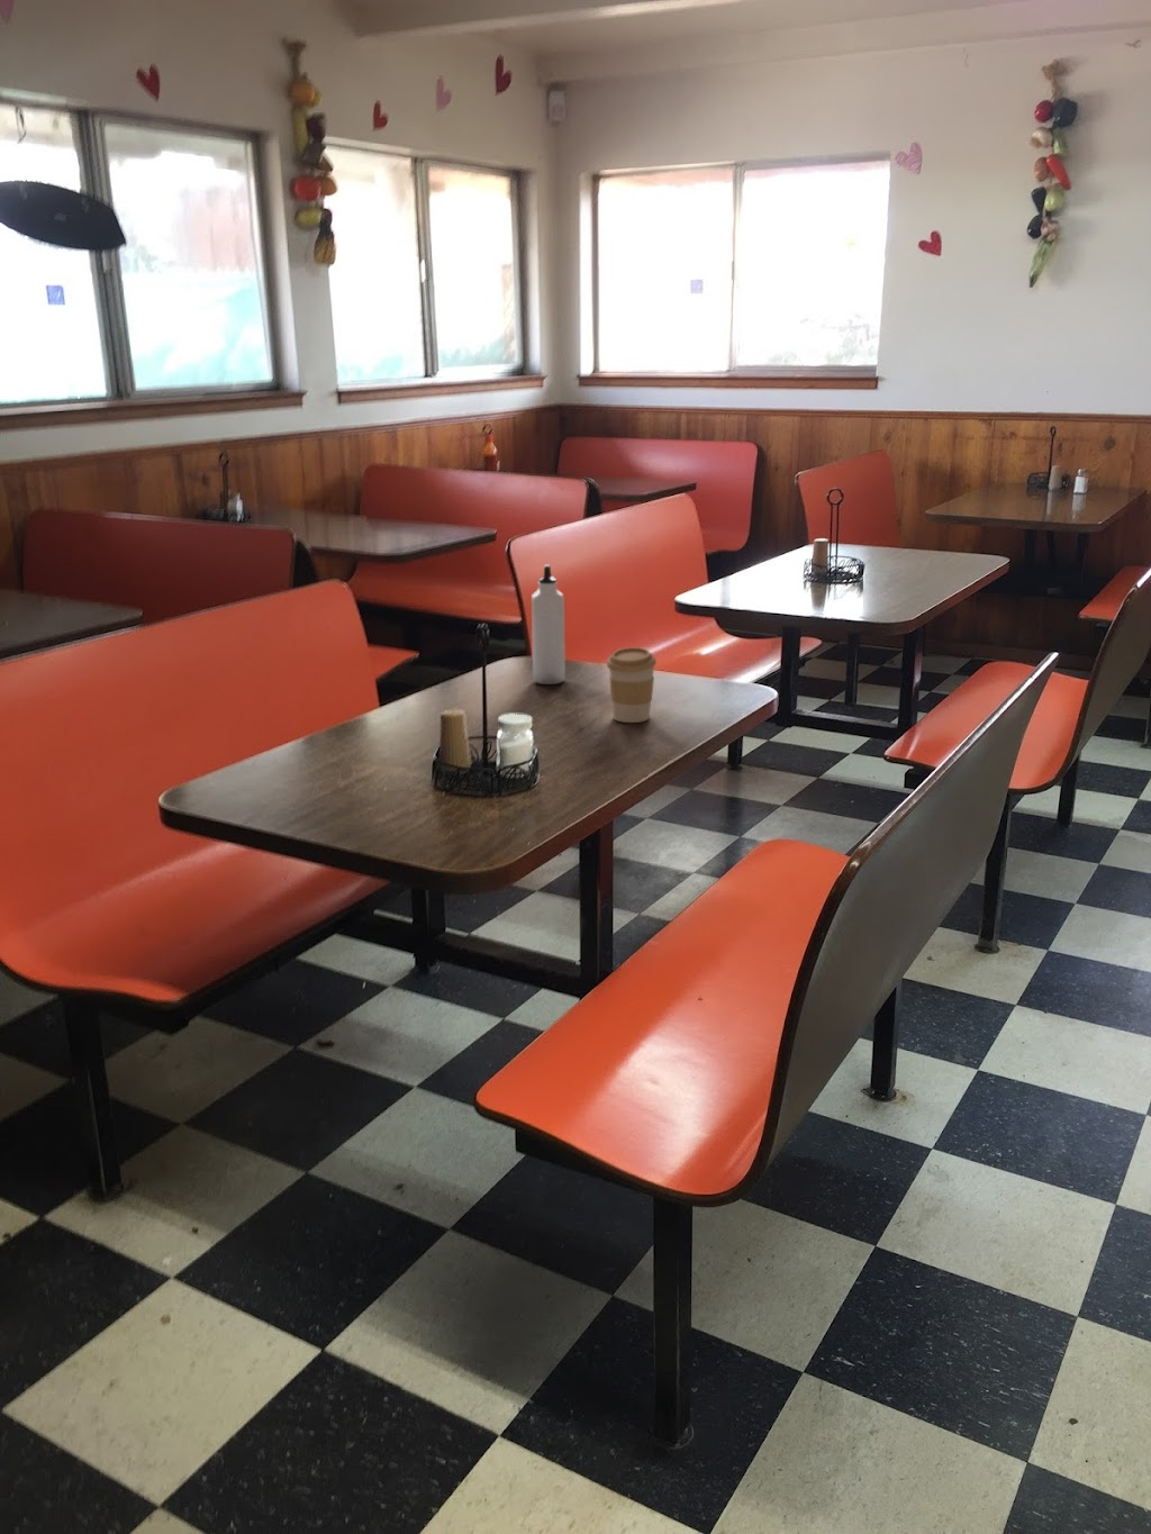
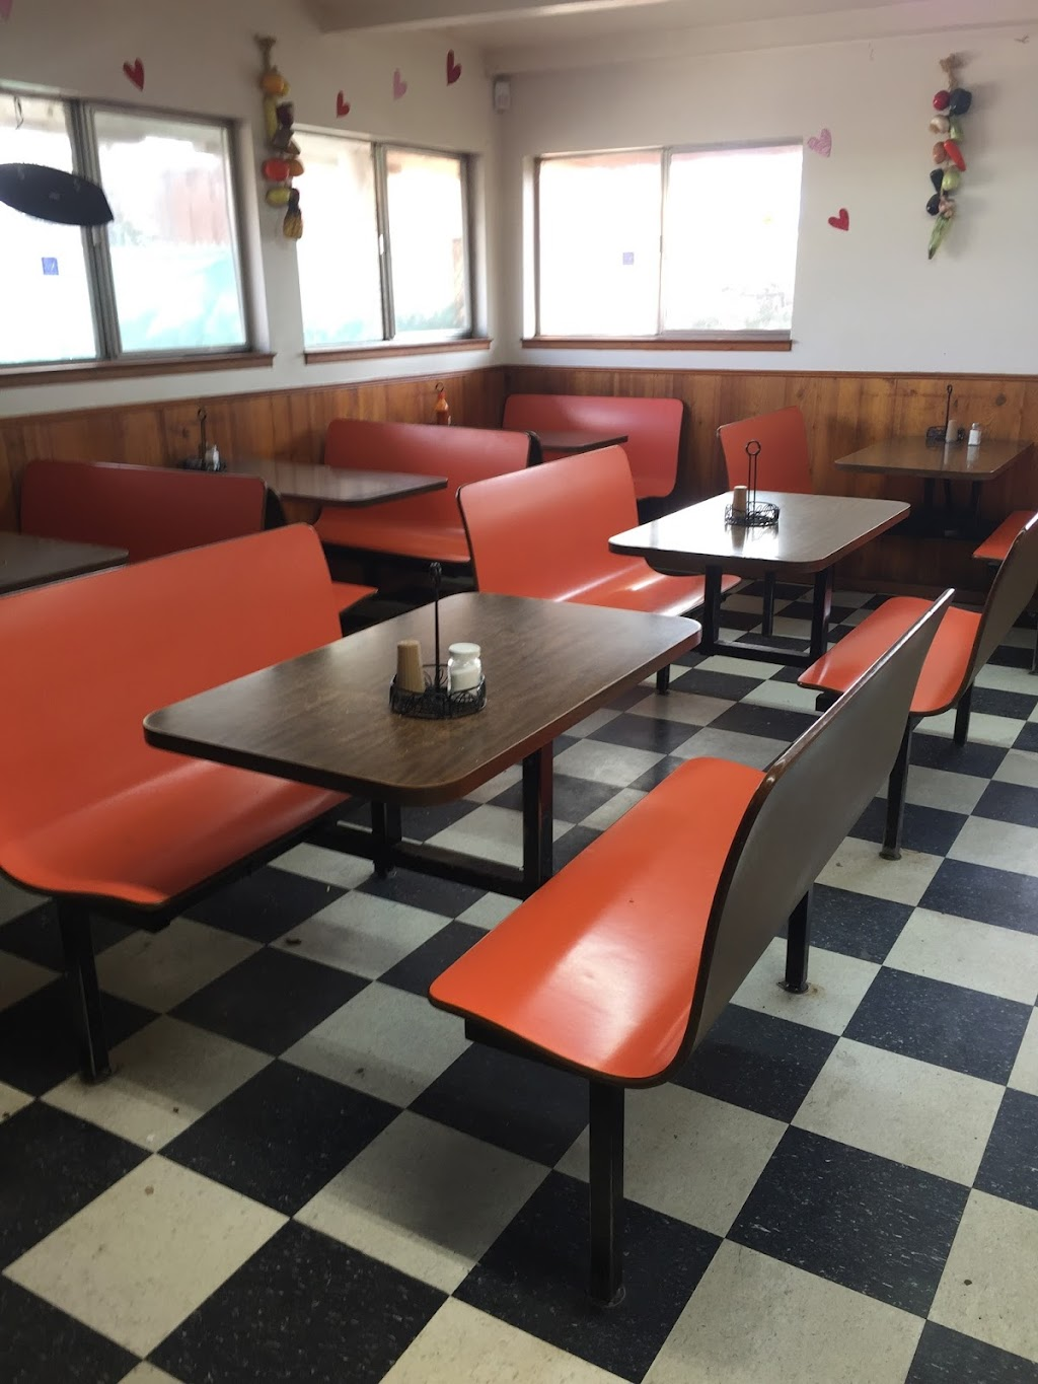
- coffee cup [606,647,658,724]
- water bottle [531,563,567,685]
